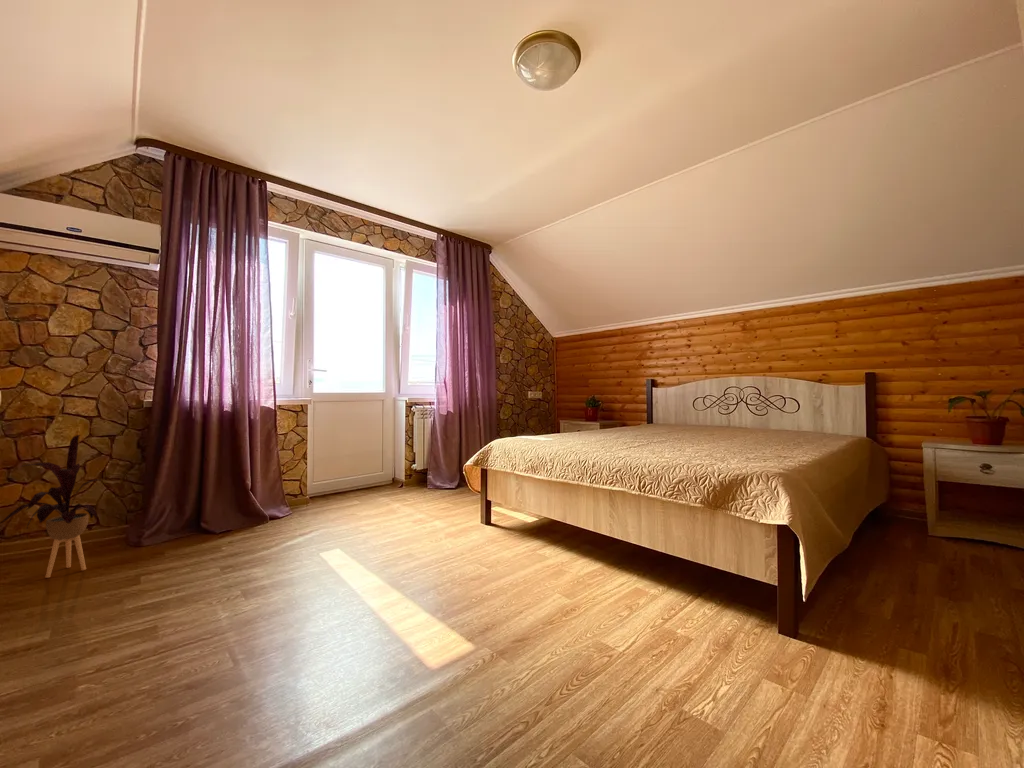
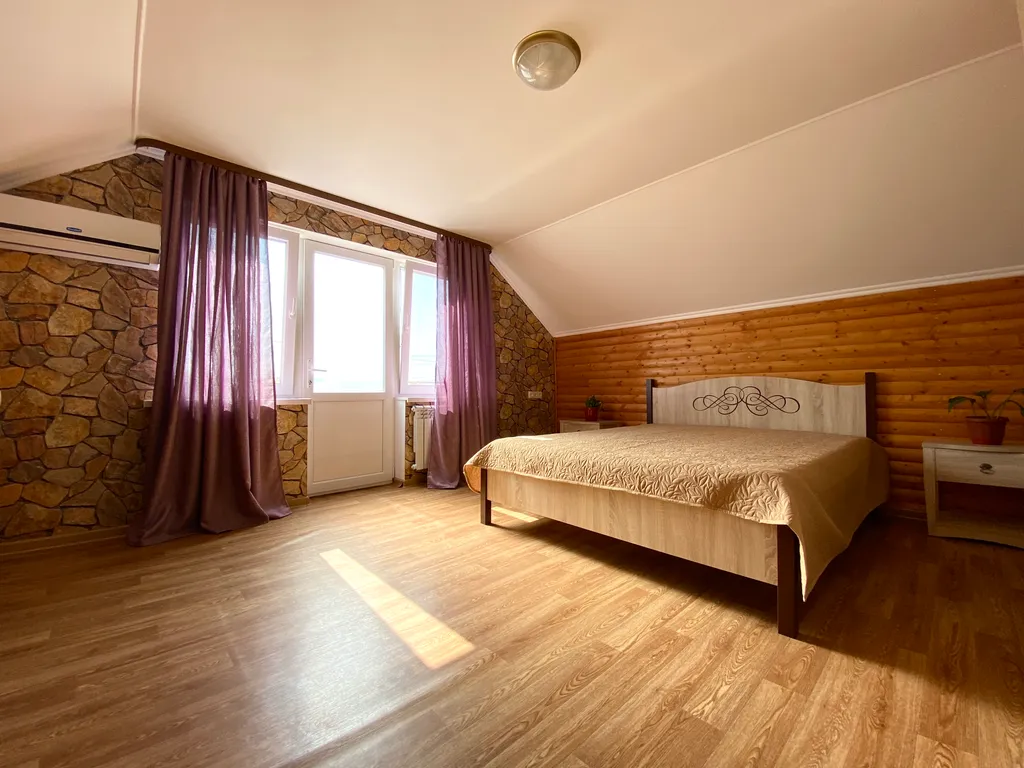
- house plant [0,434,100,579]
